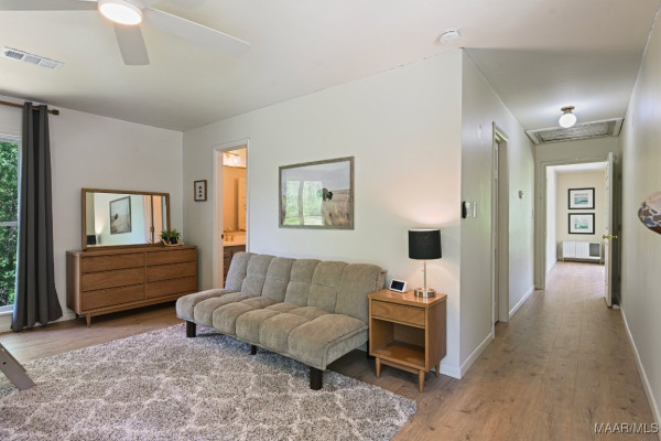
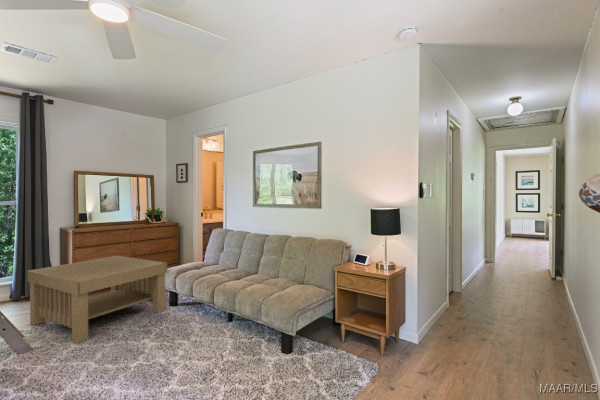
+ coffee table [26,255,168,344]
